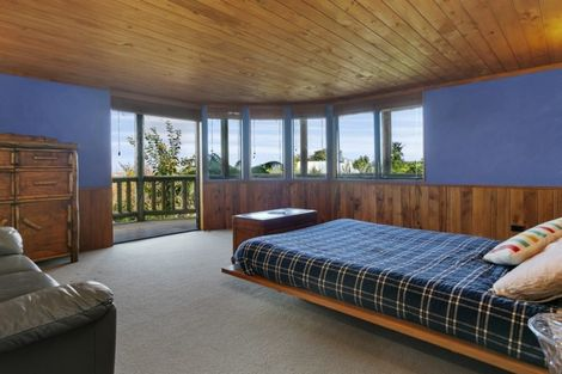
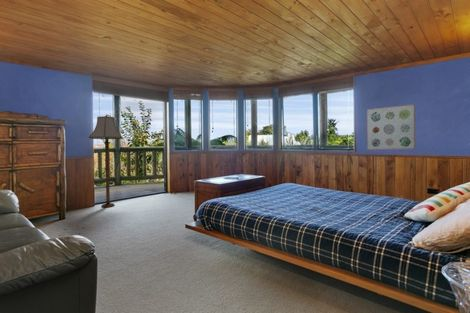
+ wall art [366,103,416,151]
+ floor lamp [88,114,124,208]
